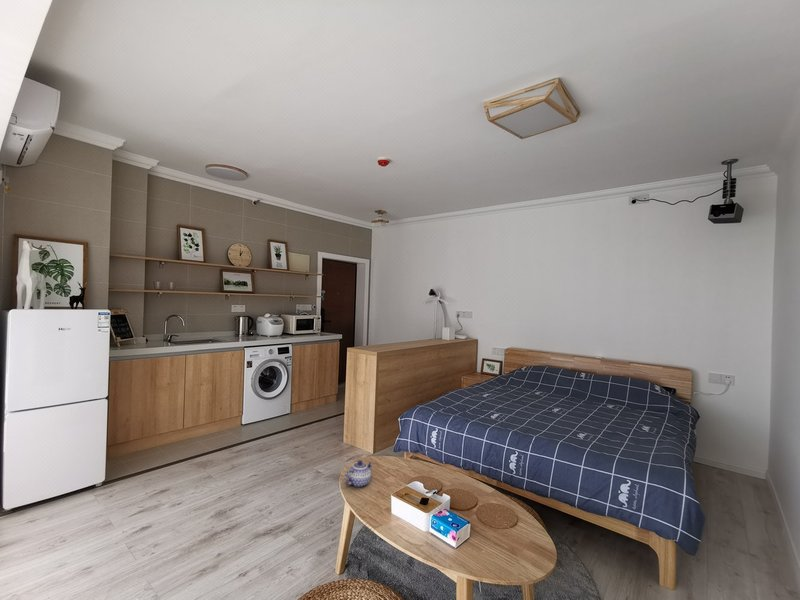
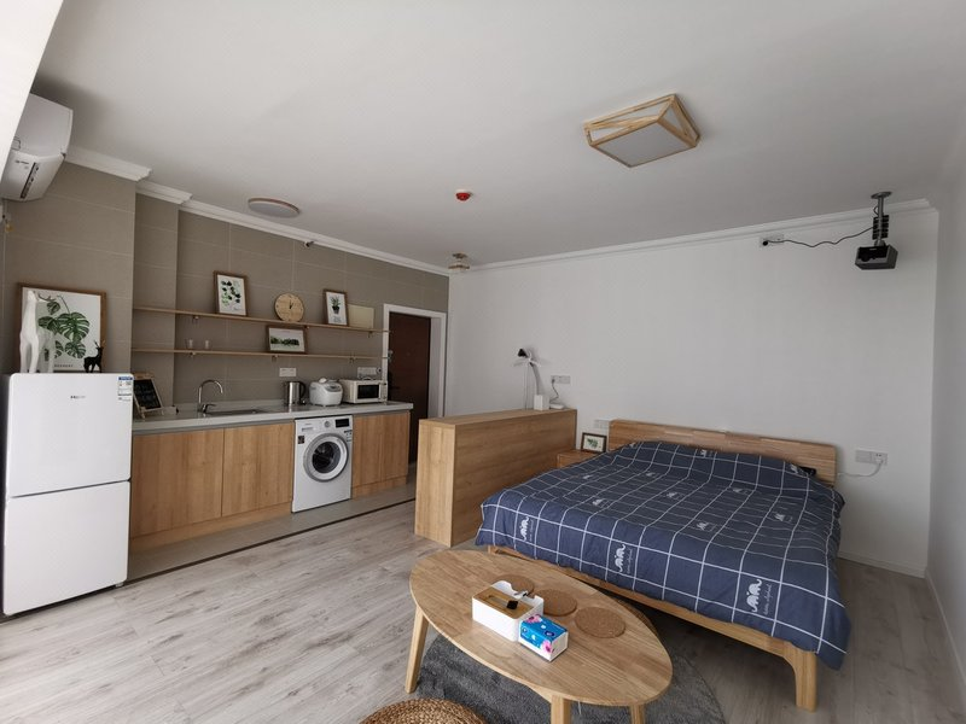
- teapot [343,459,373,488]
